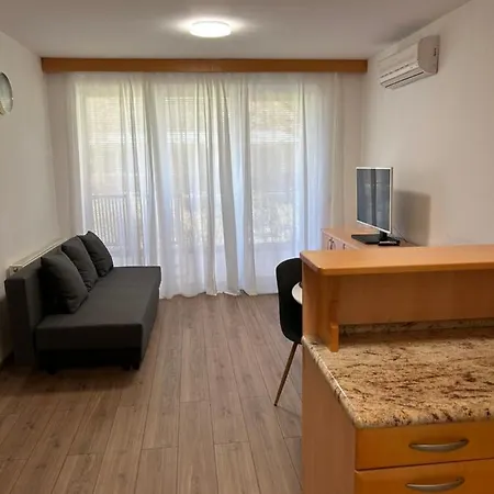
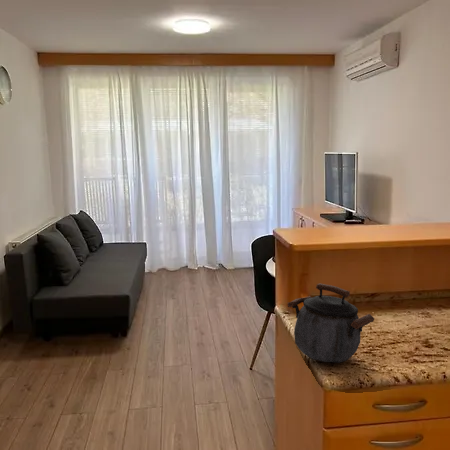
+ kettle [287,282,375,363]
